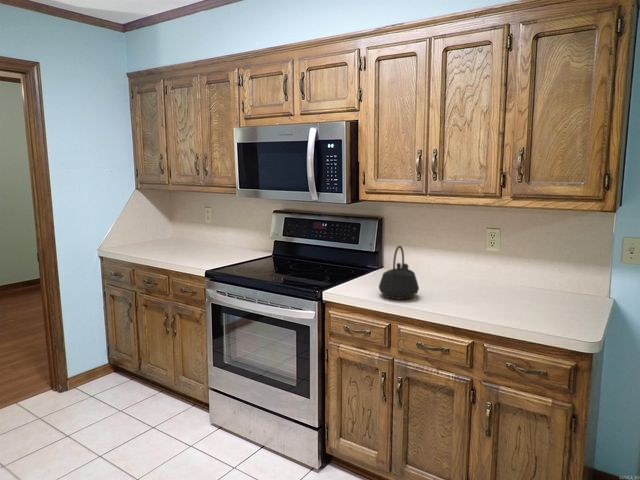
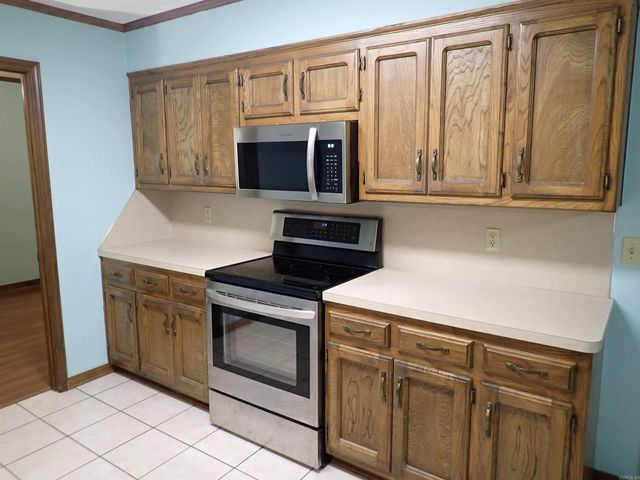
- kettle [378,245,420,301]
